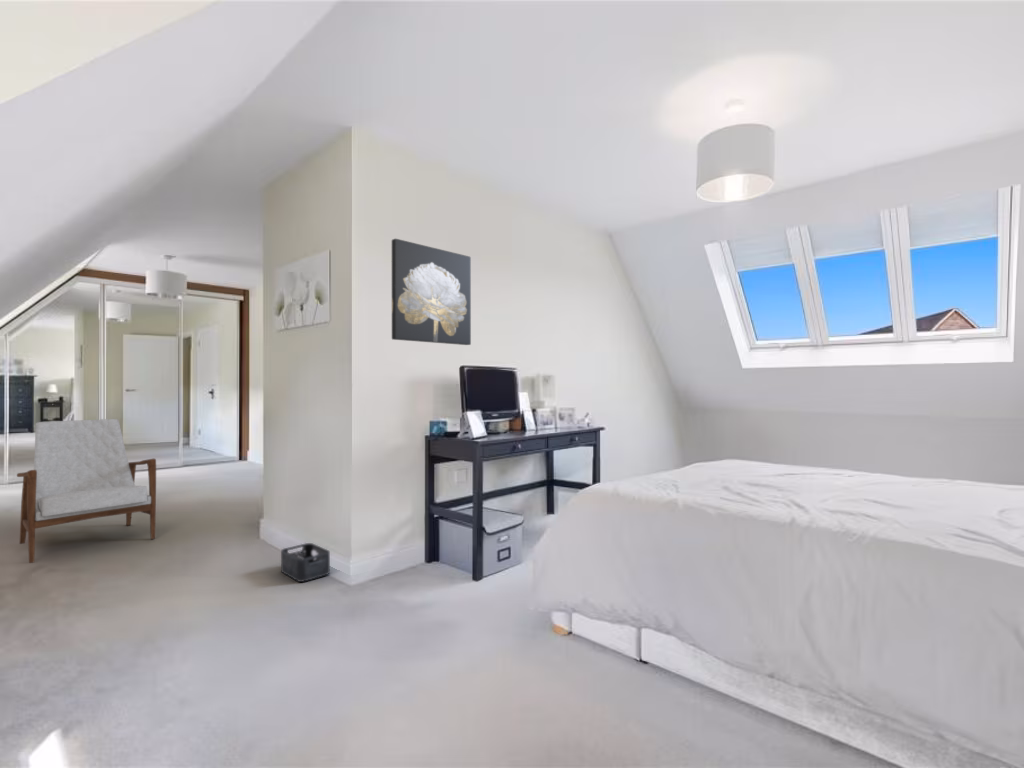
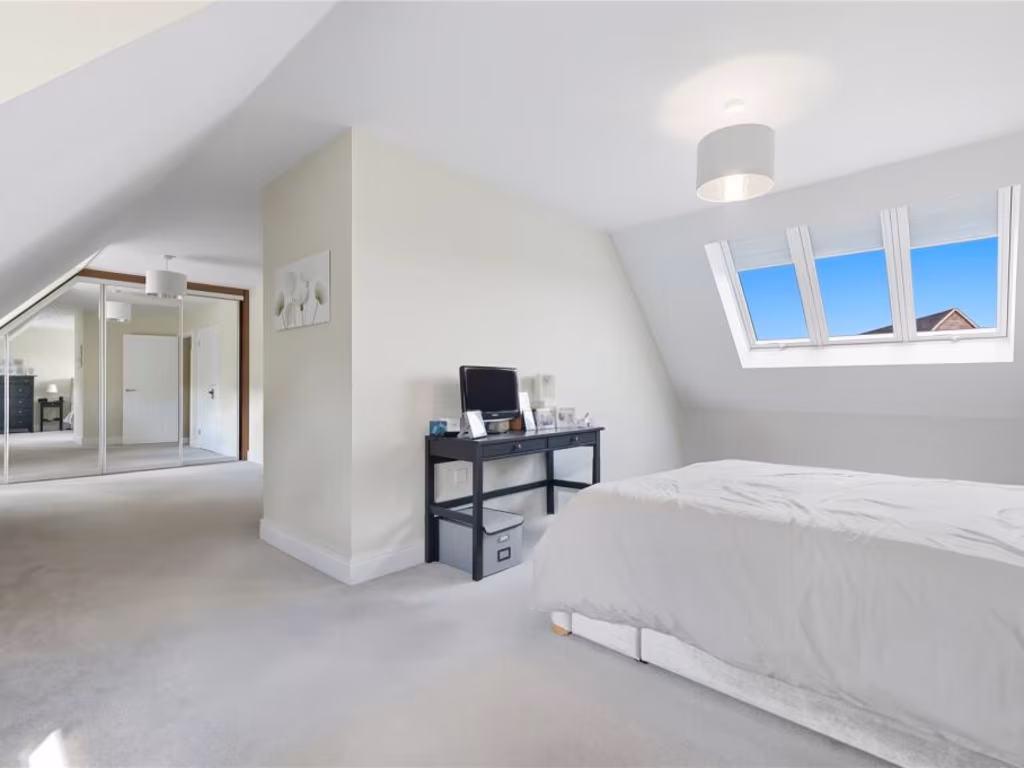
- wall art [391,238,472,346]
- armchair [16,418,157,564]
- storage bin [280,542,331,583]
